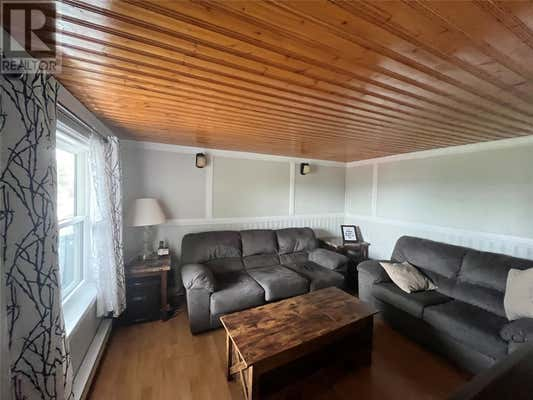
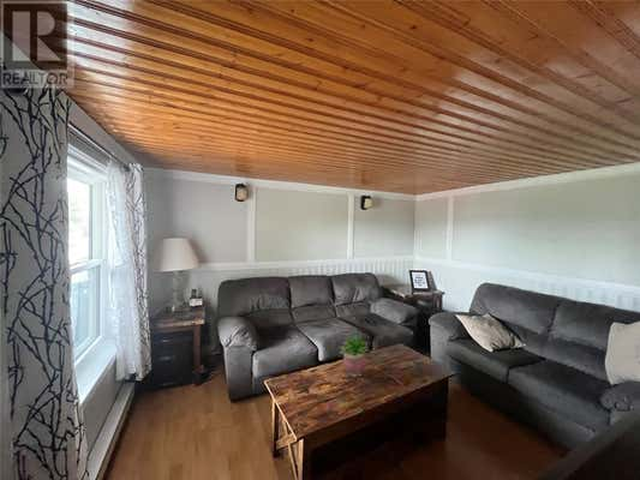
+ potted plant [337,332,372,378]
